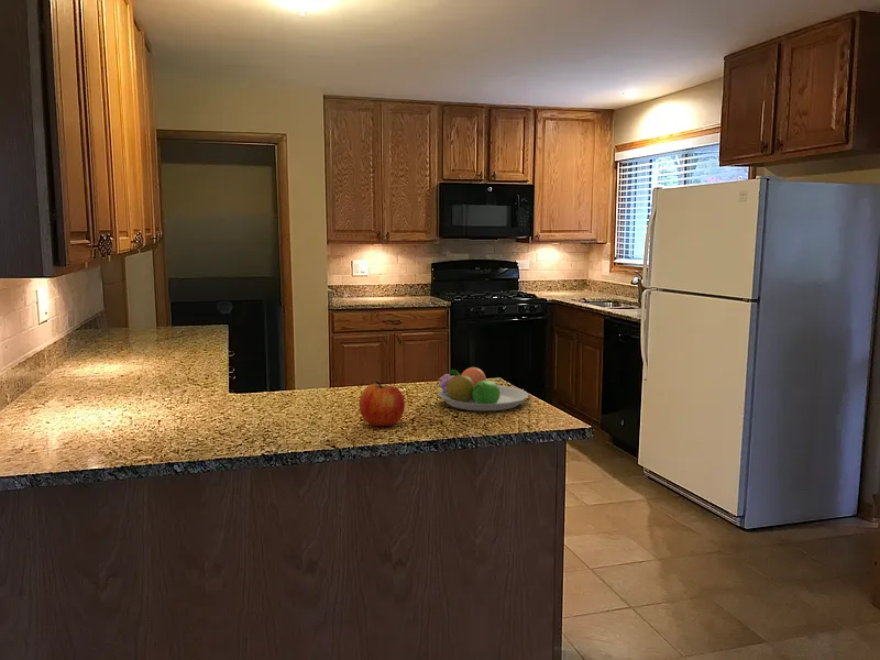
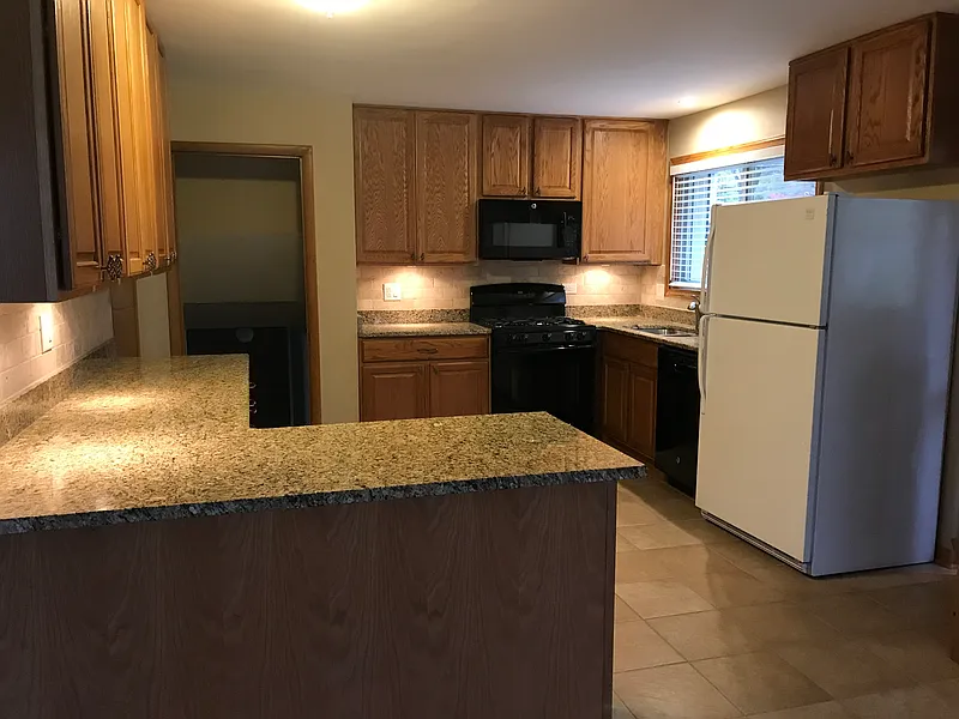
- apple [359,381,406,427]
- fruit bowl [437,365,529,413]
